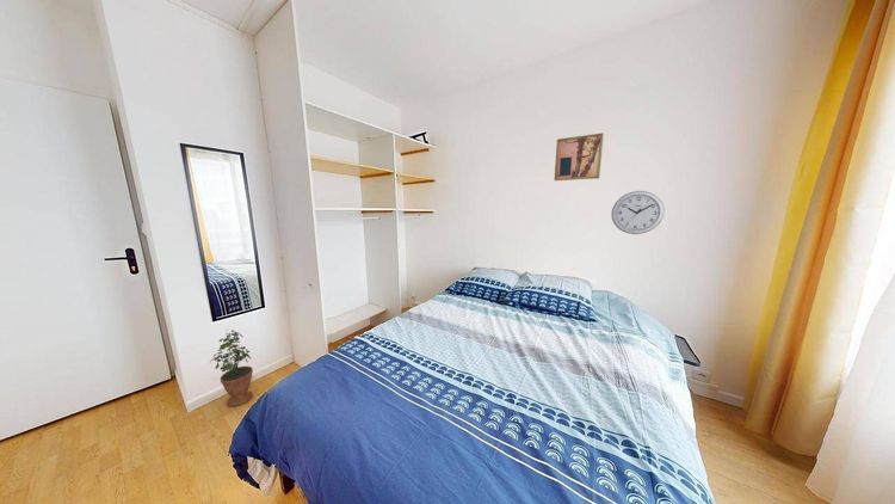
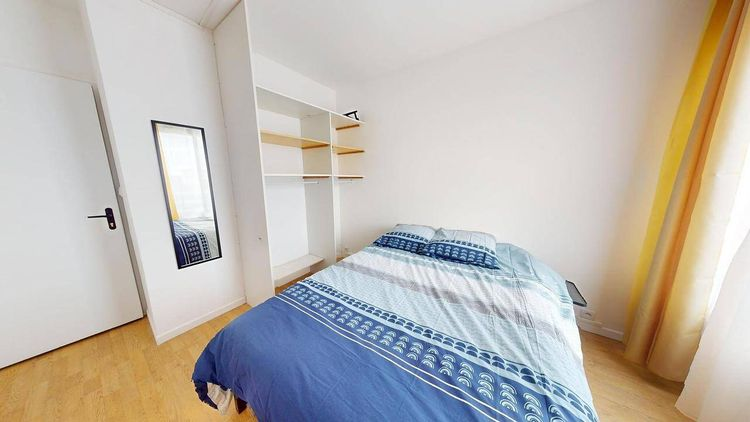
- wall clock [610,190,666,235]
- potted plant [209,328,254,408]
- wall art [553,133,605,182]
